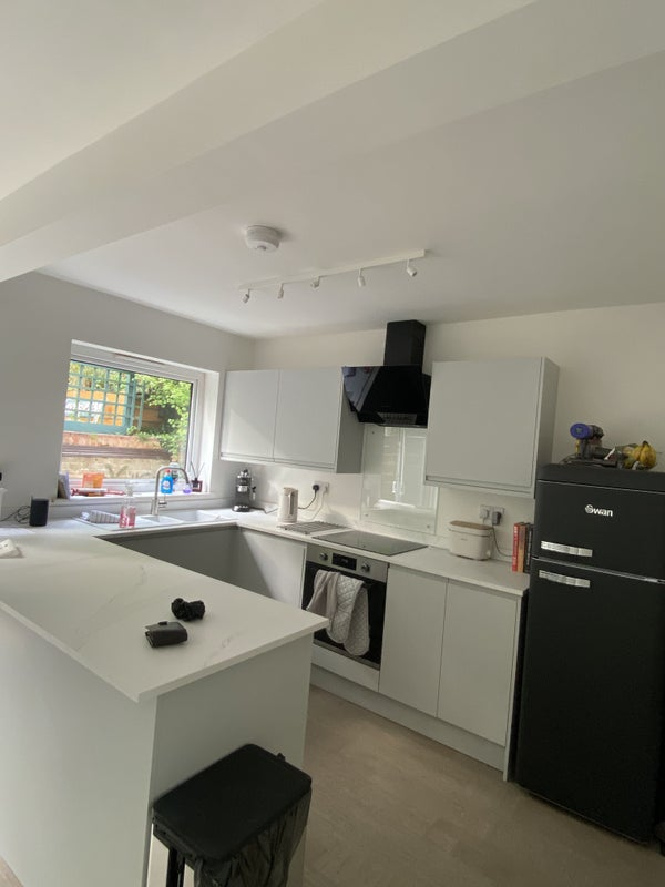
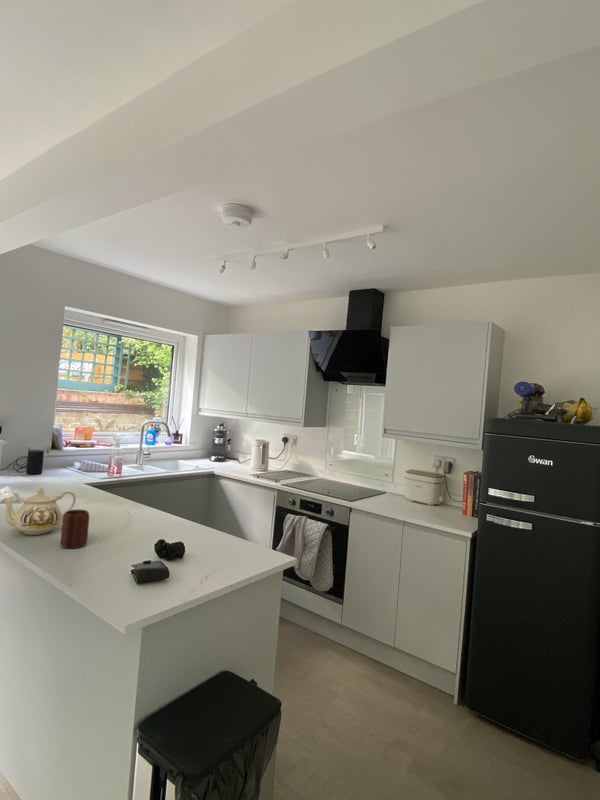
+ teapot [0,487,77,536]
+ mug [60,508,90,549]
